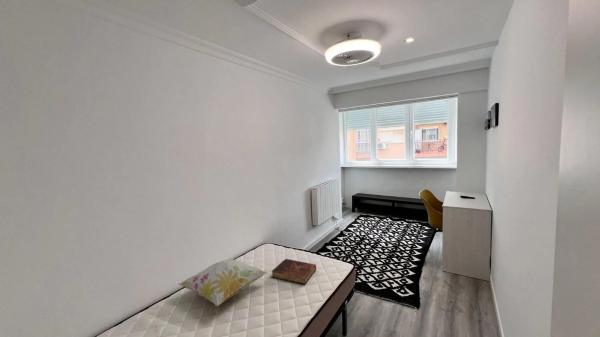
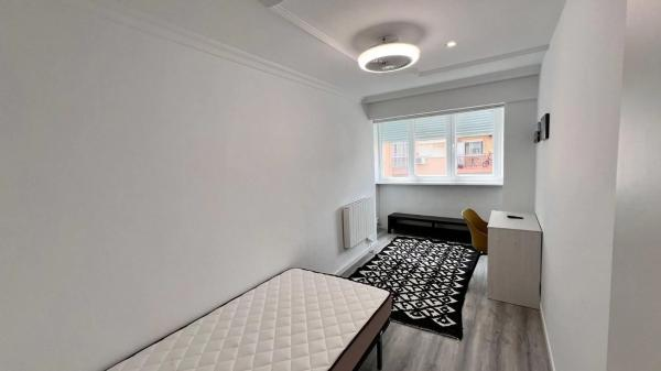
- decorative pillow [177,258,268,307]
- book [271,258,317,286]
